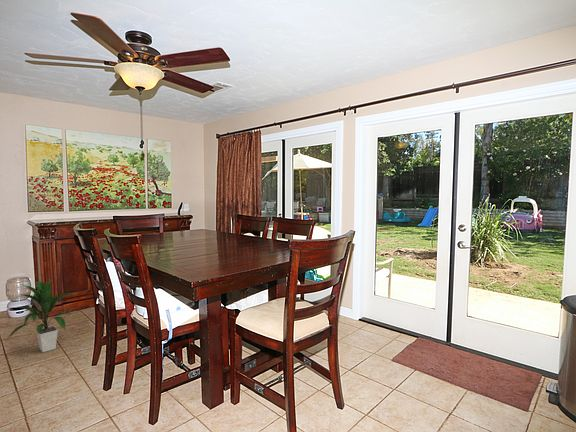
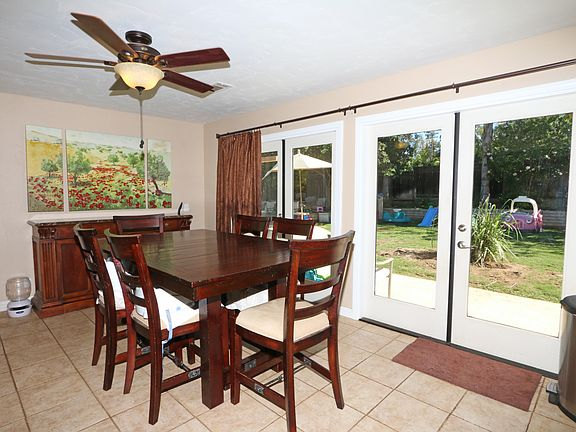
- indoor plant [7,278,77,353]
